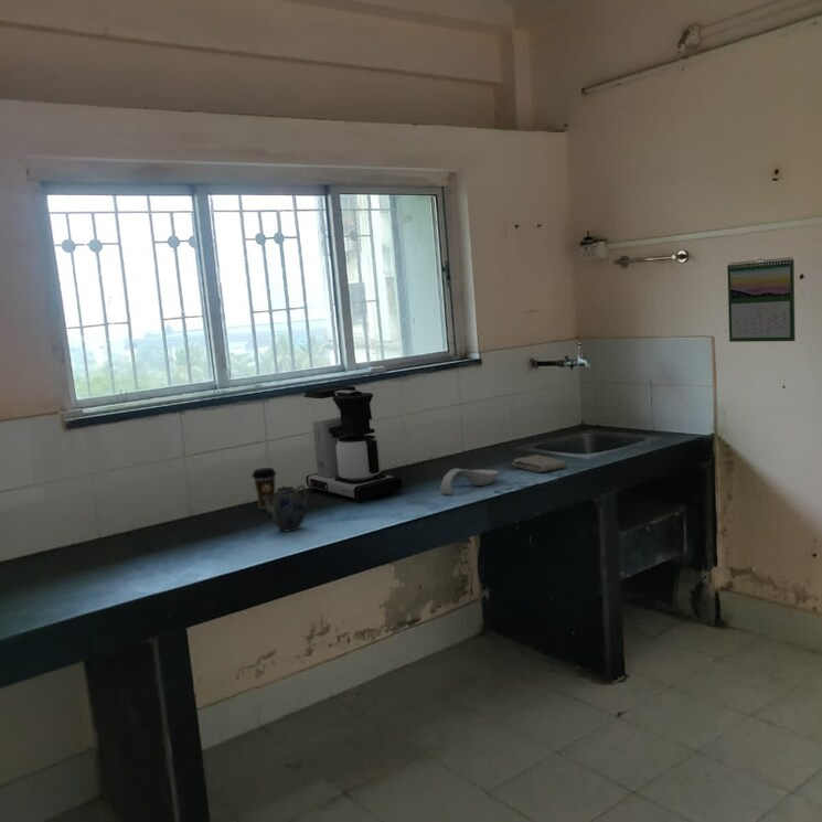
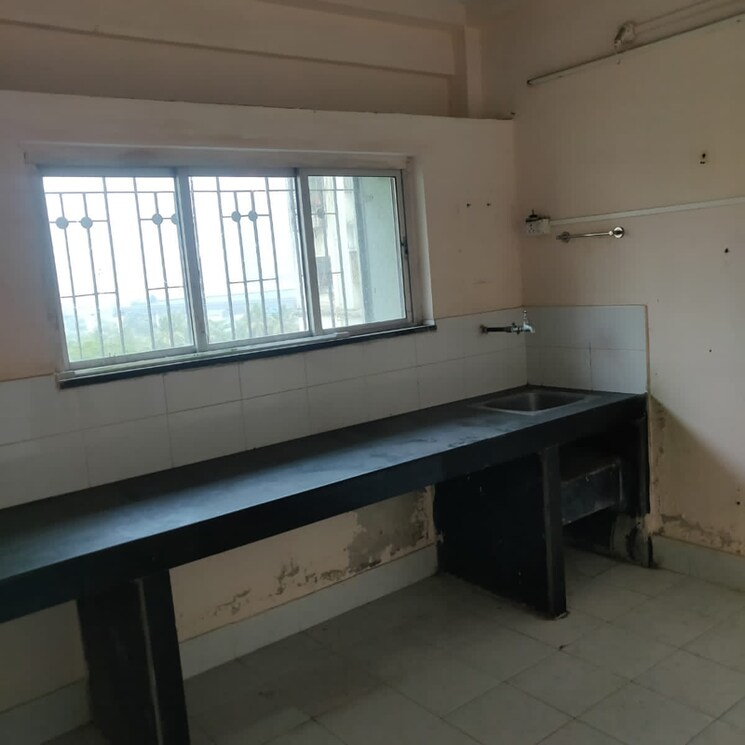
- washcloth [512,453,568,473]
- calendar [726,256,797,343]
- coffee cup [250,467,277,510]
- coffee maker [302,385,403,503]
- teapot [261,484,309,532]
- spoon rest [439,468,501,495]
